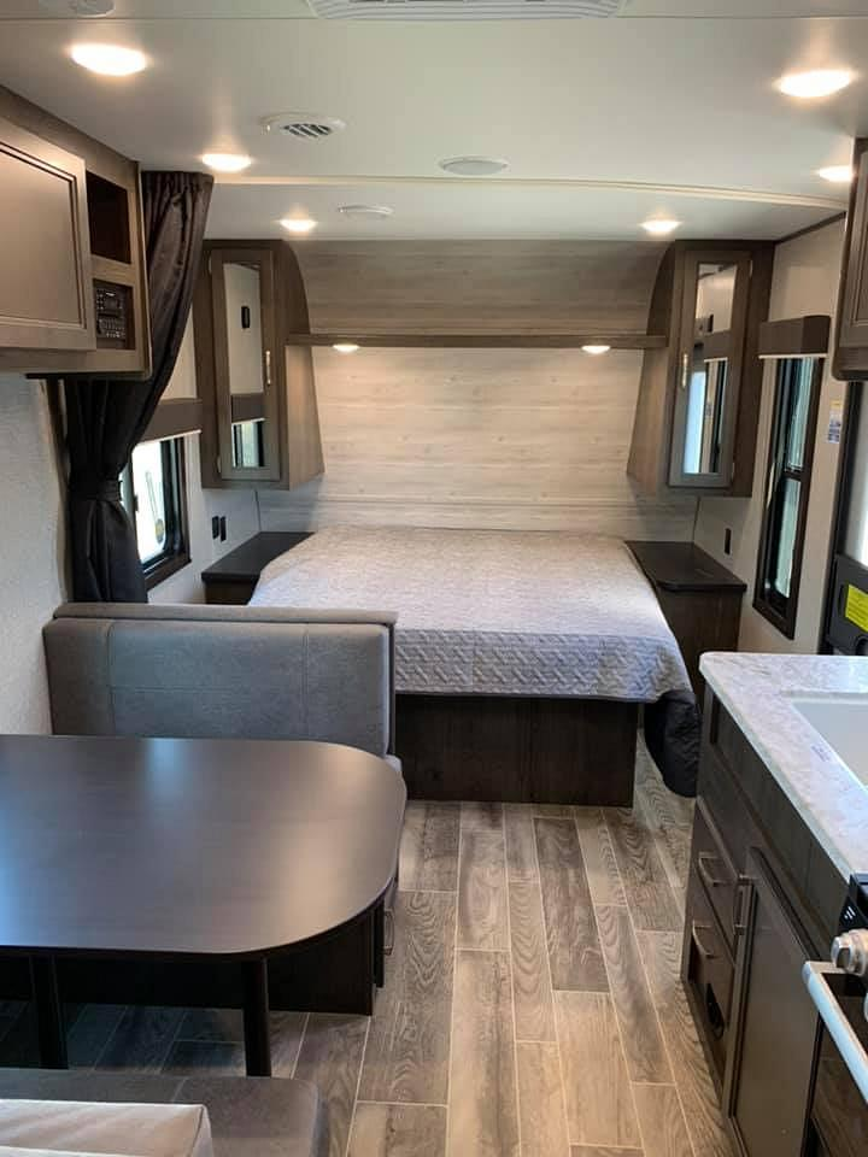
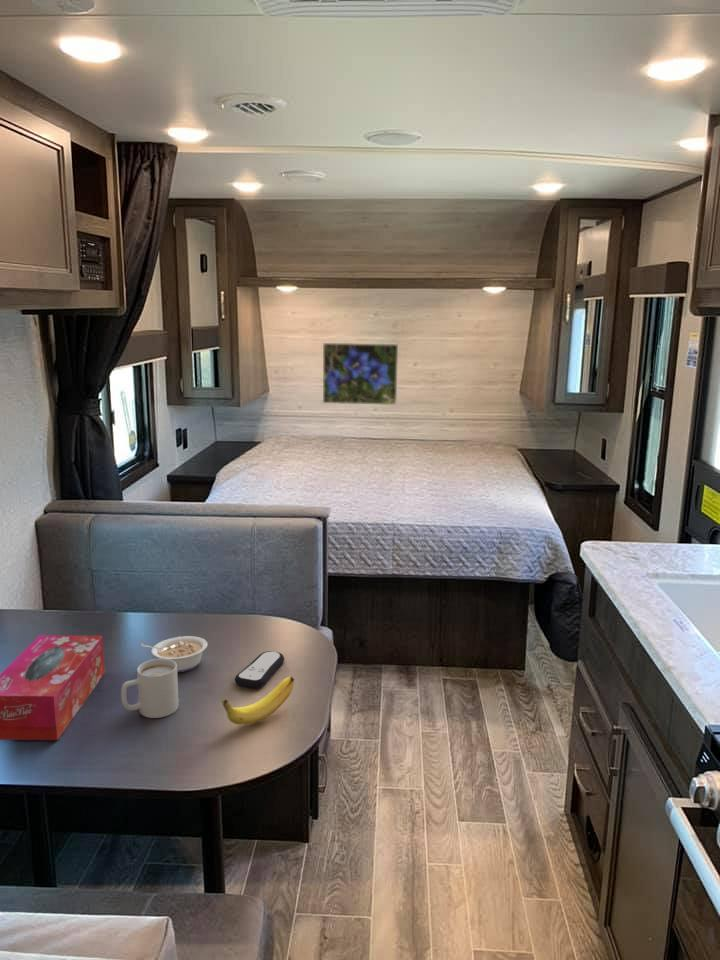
+ mug [120,658,179,719]
+ remote control [234,650,285,689]
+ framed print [322,342,399,406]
+ banana [221,675,295,726]
+ legume [140,635,208,674]
+ tissue box [0,634,106,741]
